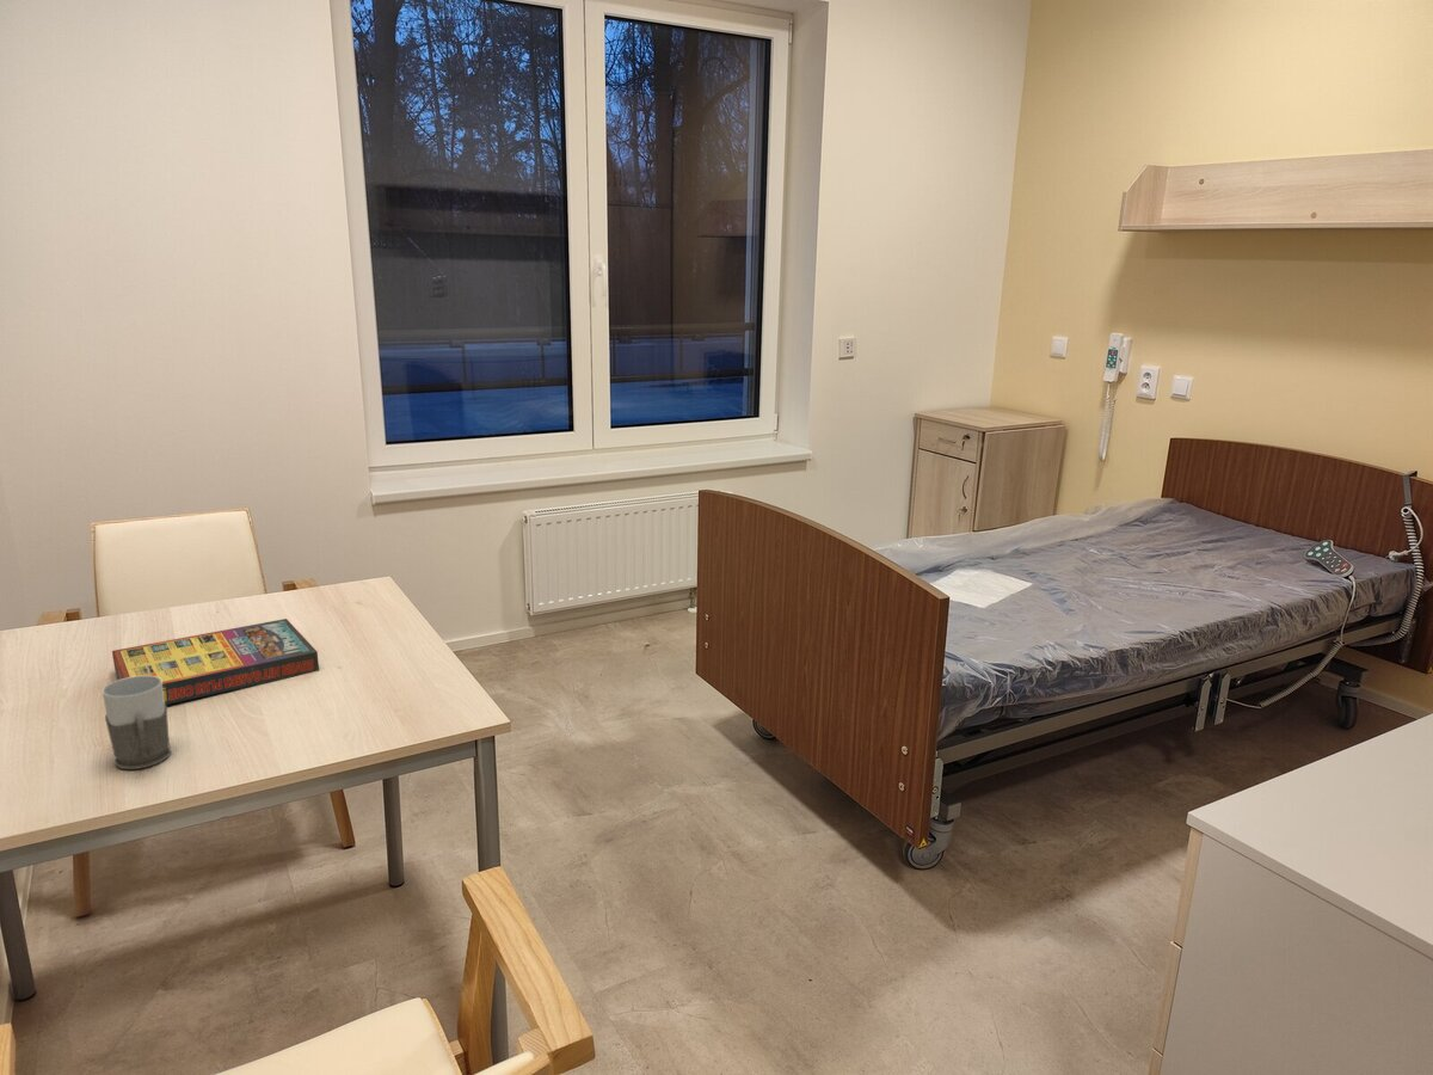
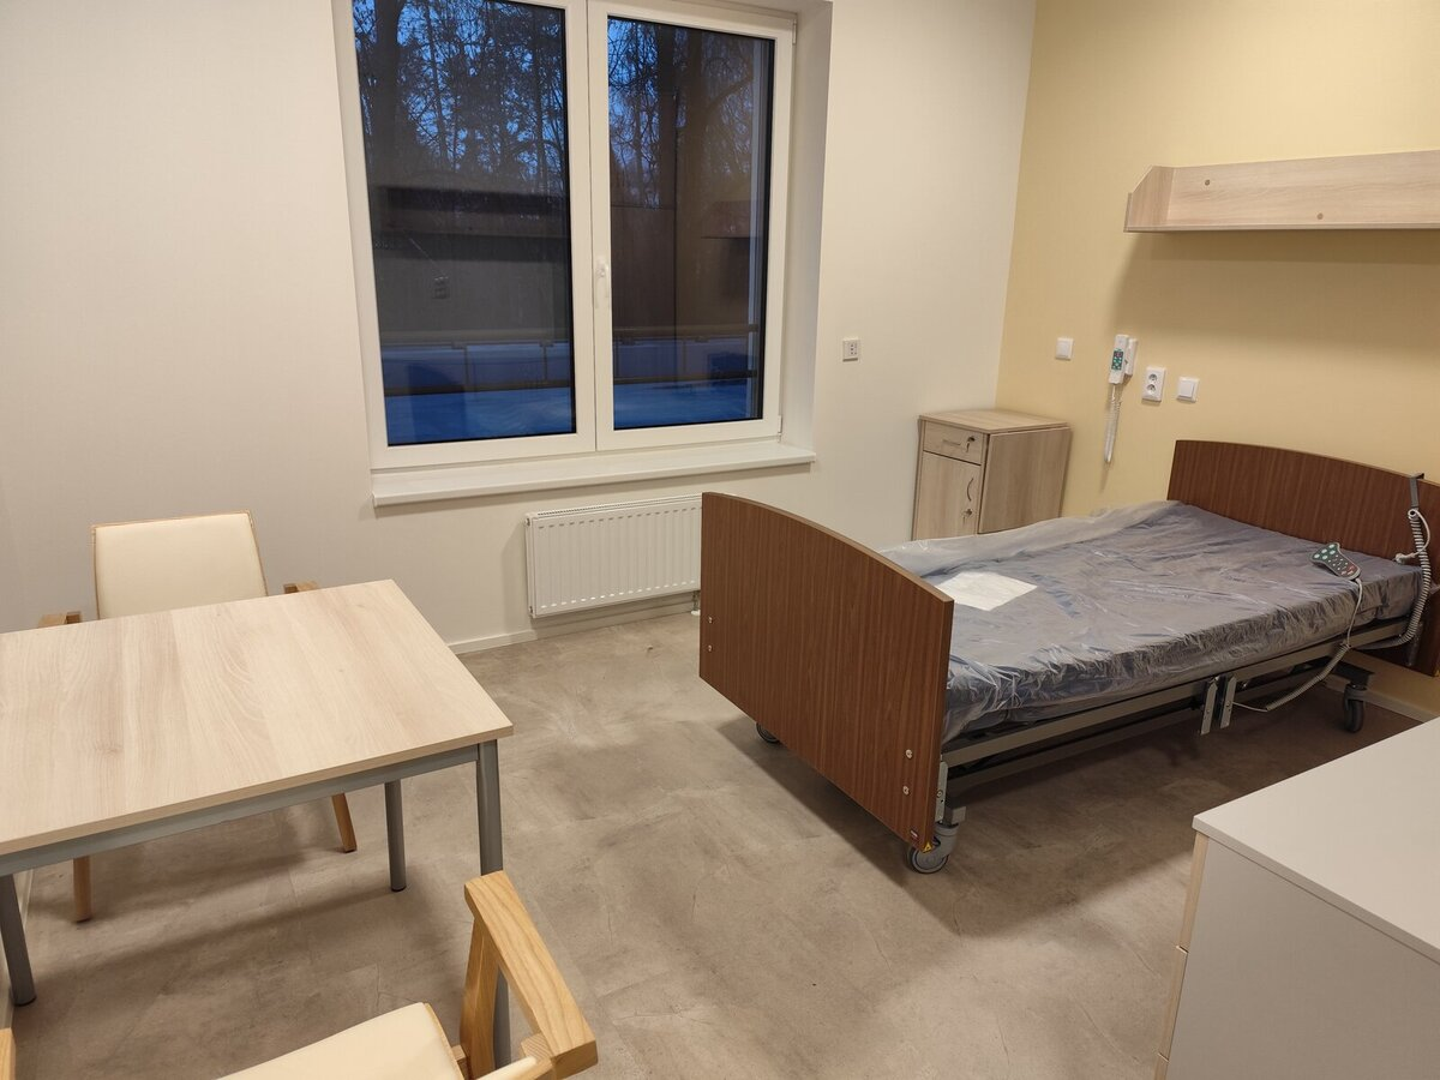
- mug [102,676,172,770]
- game compilation box [111,618,320,706]
